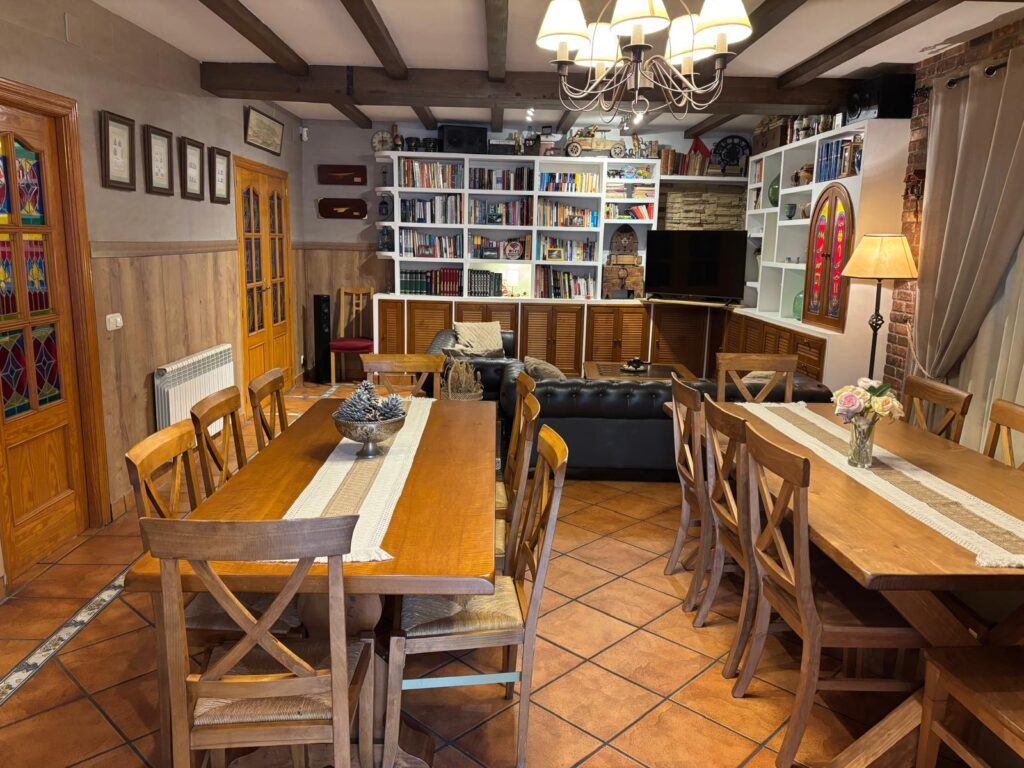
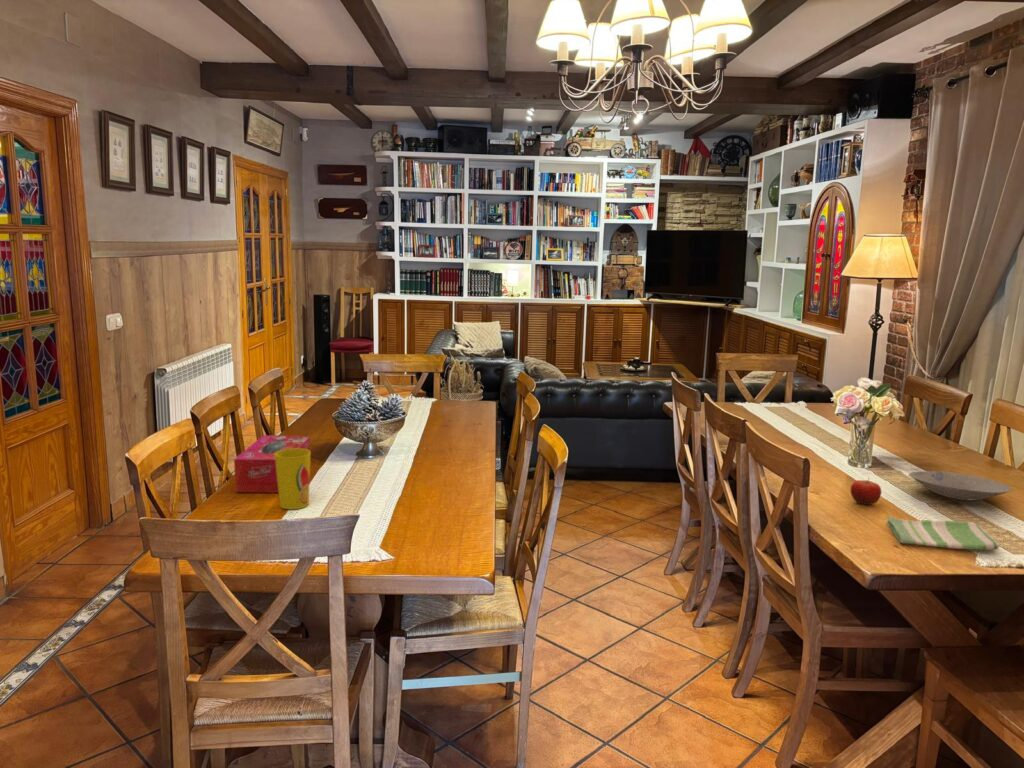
+ bowl [907,470,1013,501]
+ cup [275,449,312,510]
+ tissue box [233,434,312,493]
+ fruit [850,477,882,506]
+ dish towel [885,515,1001,551]
